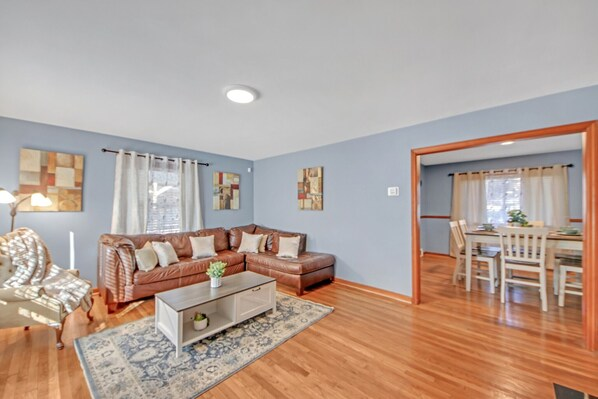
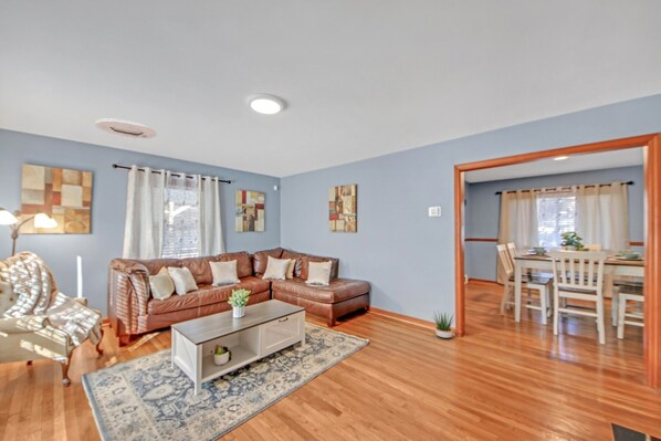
+ ceiling light [94,117,157,139]
+ potted plant [431,309,455,339]
